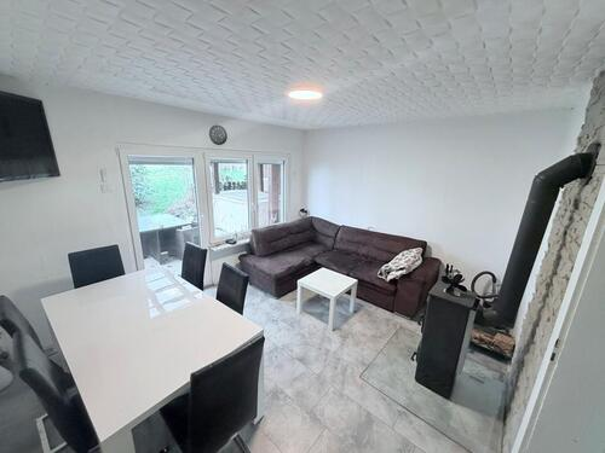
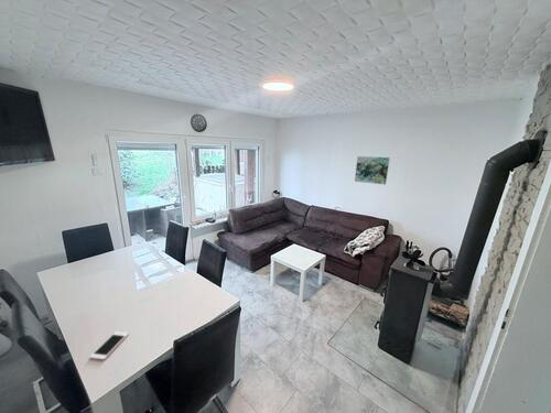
+ wall art [354,155,391,186]
+ cell phone [89,330,130,361]
